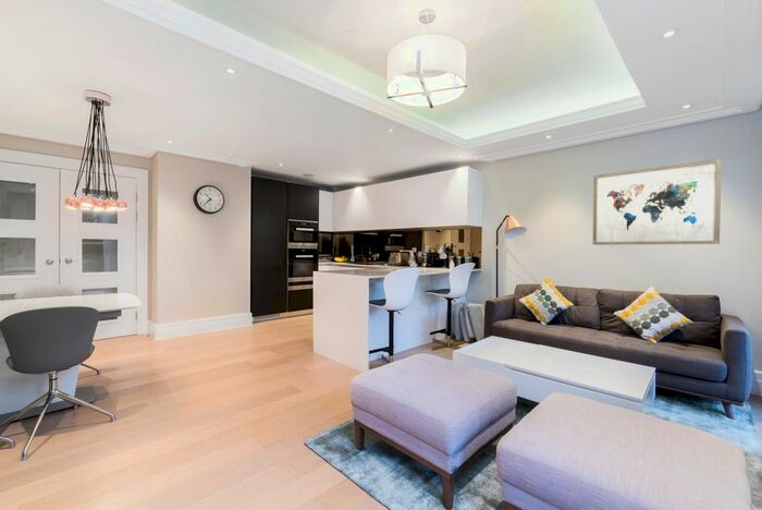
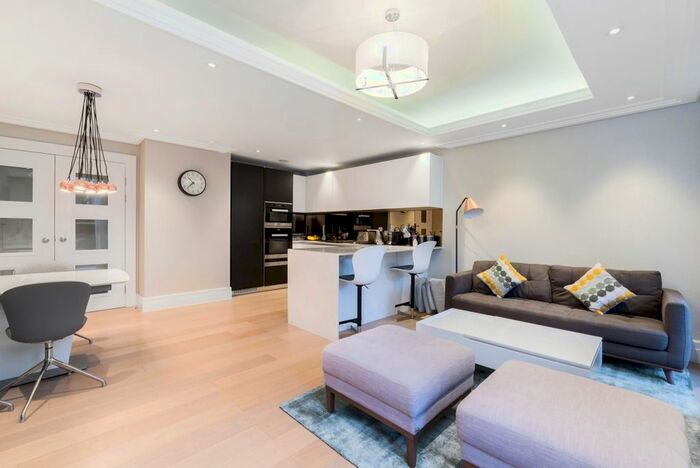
- wall art [592,158,723,246]
